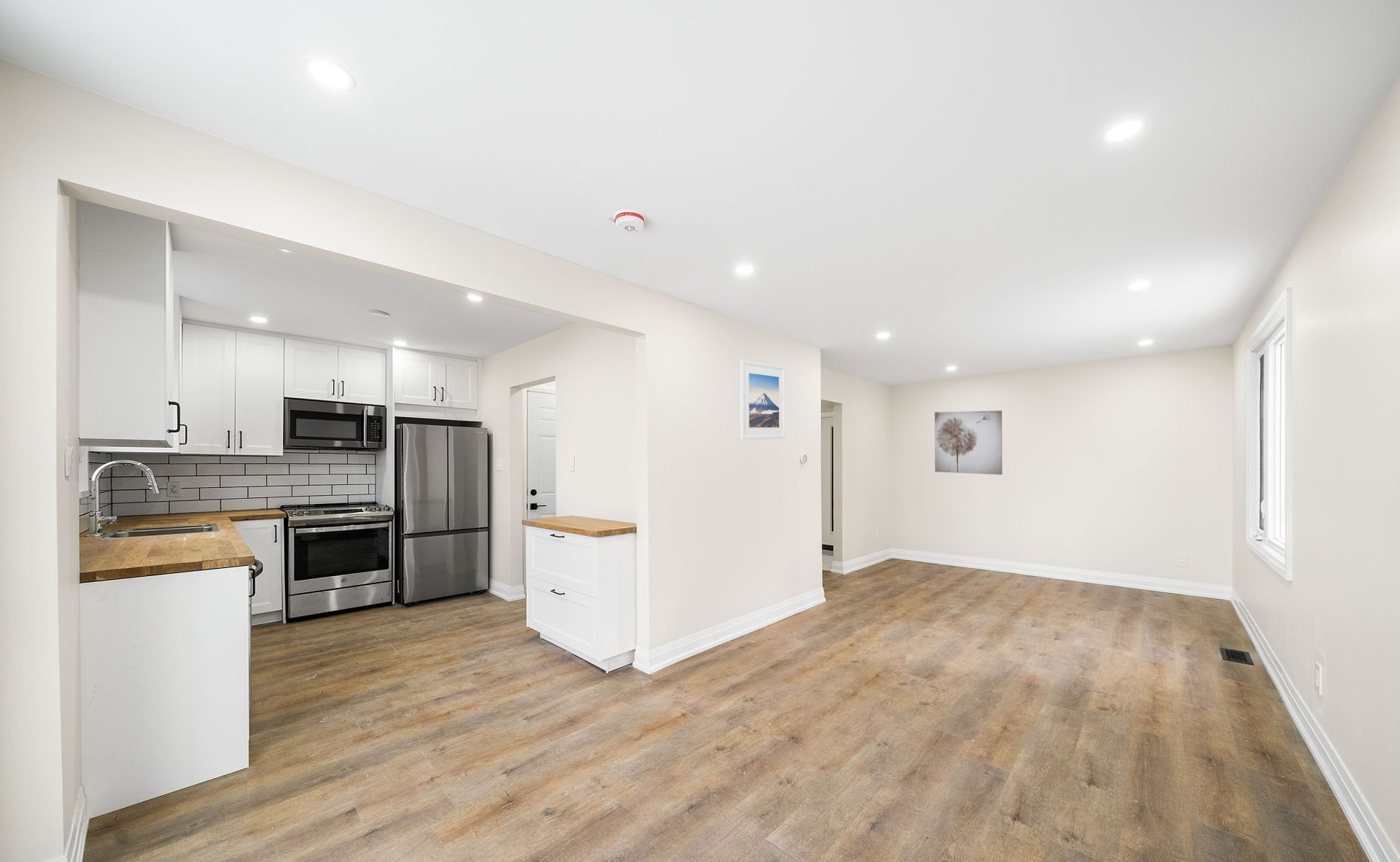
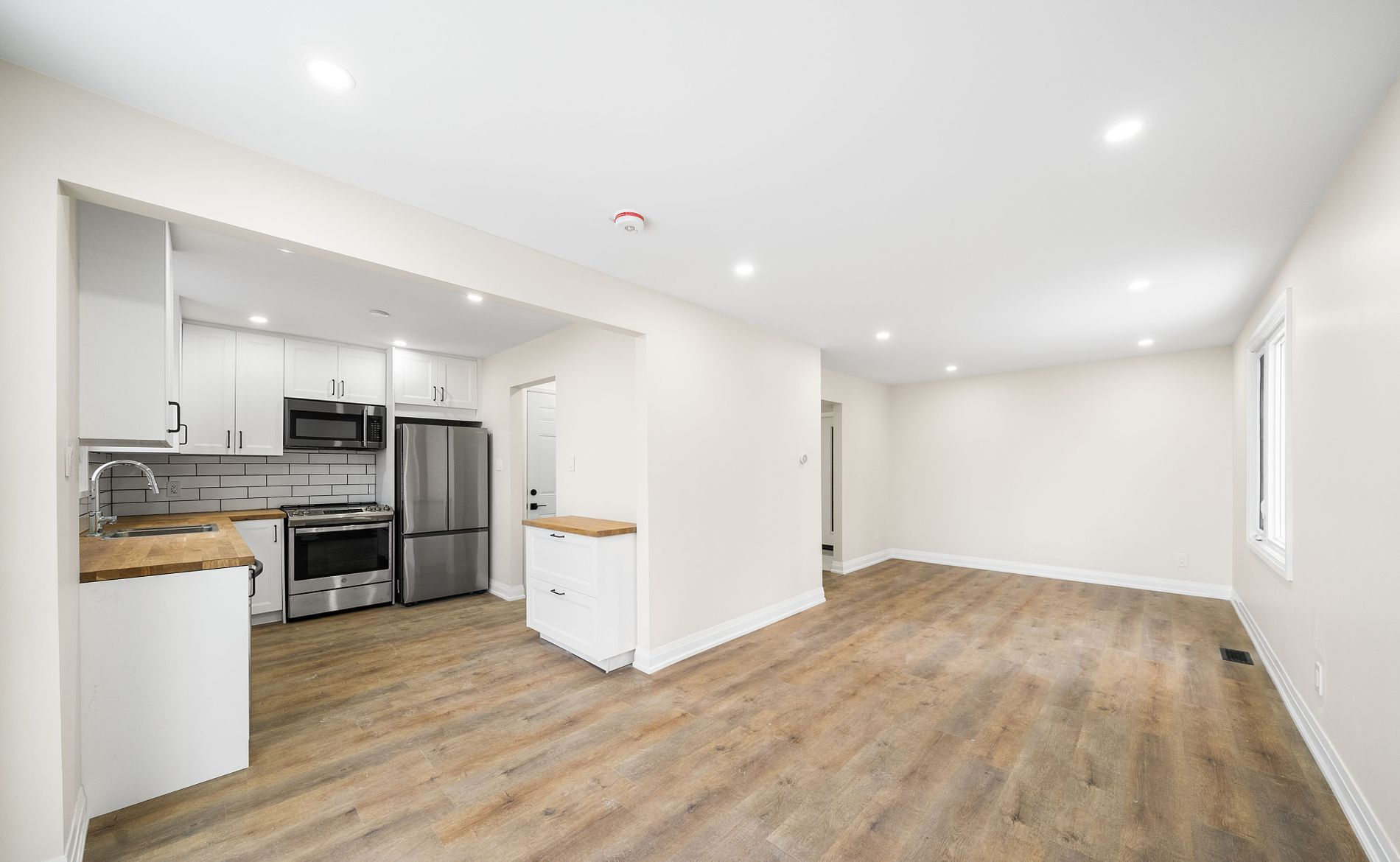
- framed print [739,360,786,441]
- wall art [934,410,1003,475]
